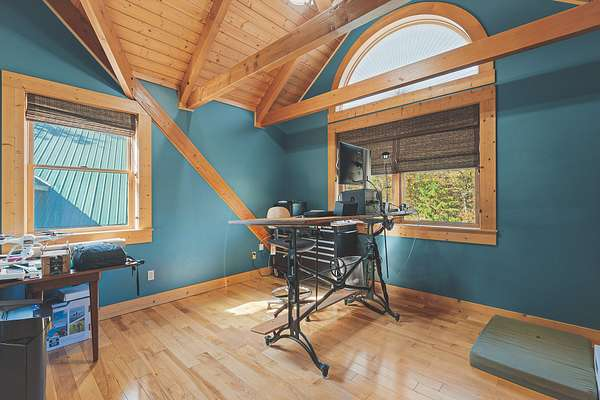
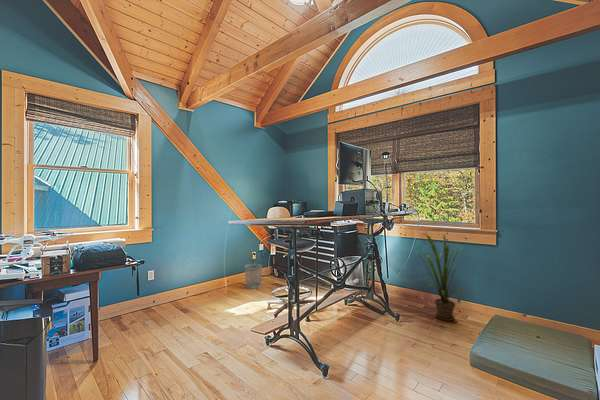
+ wastebasket [244,263,263,290]
+ house plant [414,229,464,322]
